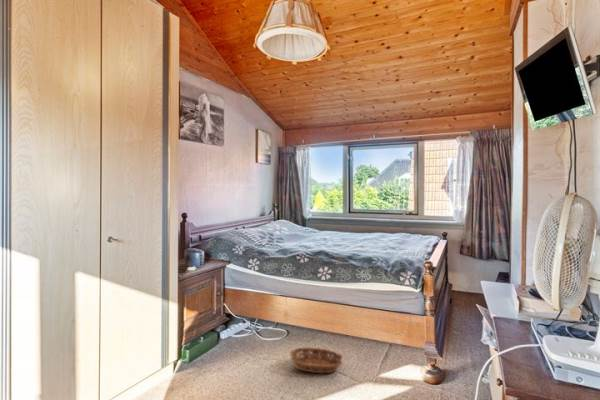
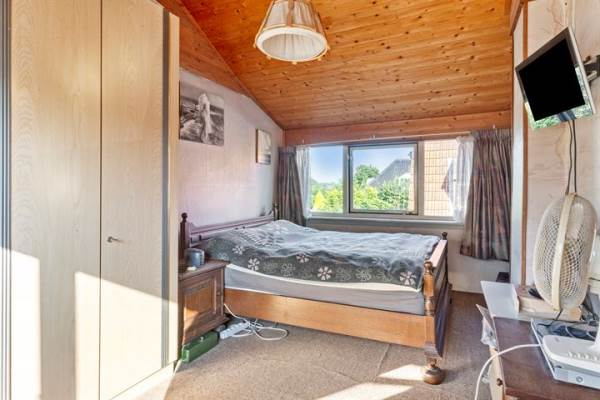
- basket [289,346,344,375]
